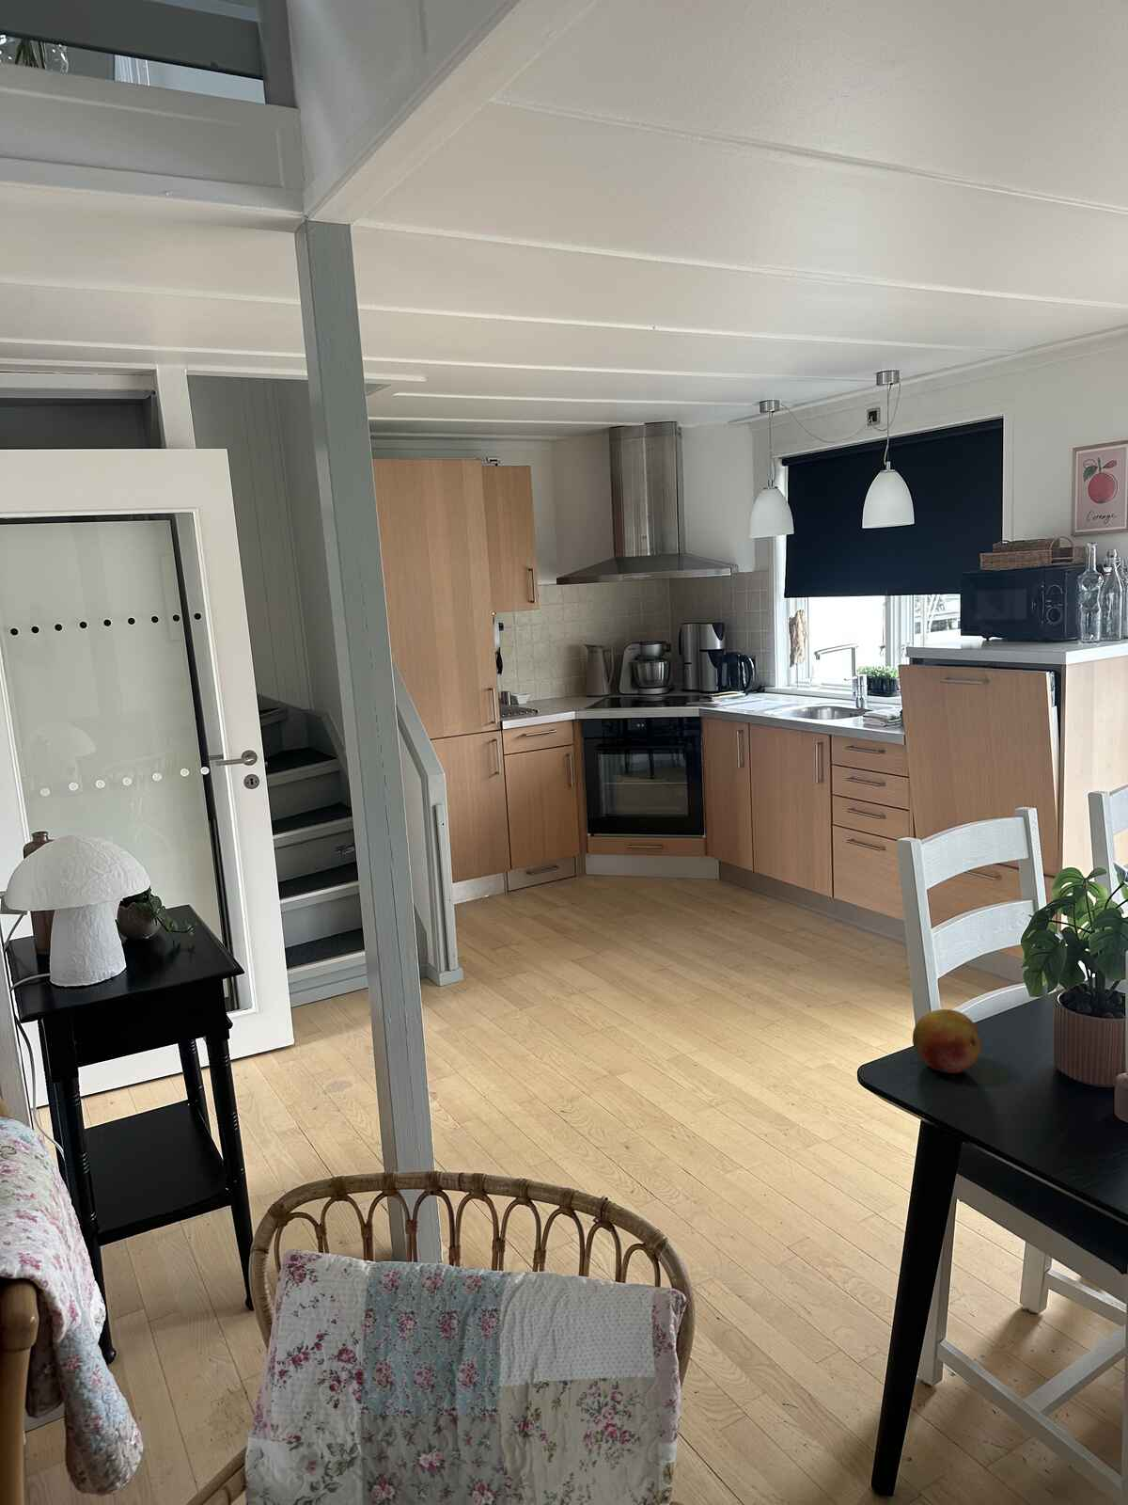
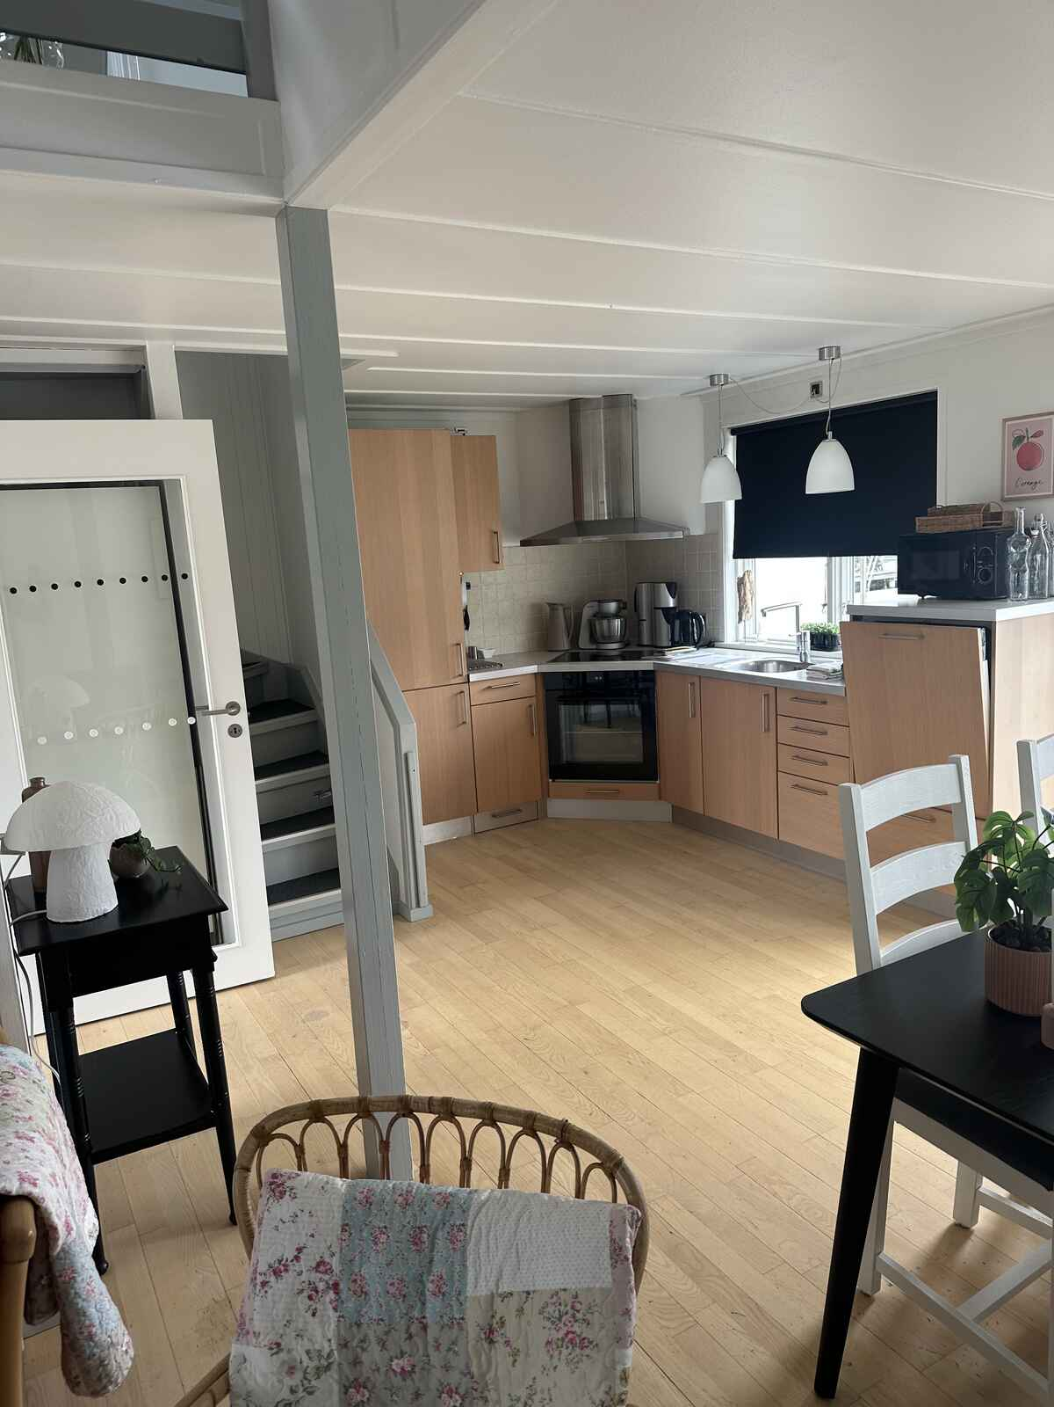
- fruit [912,1008,982,1074]
